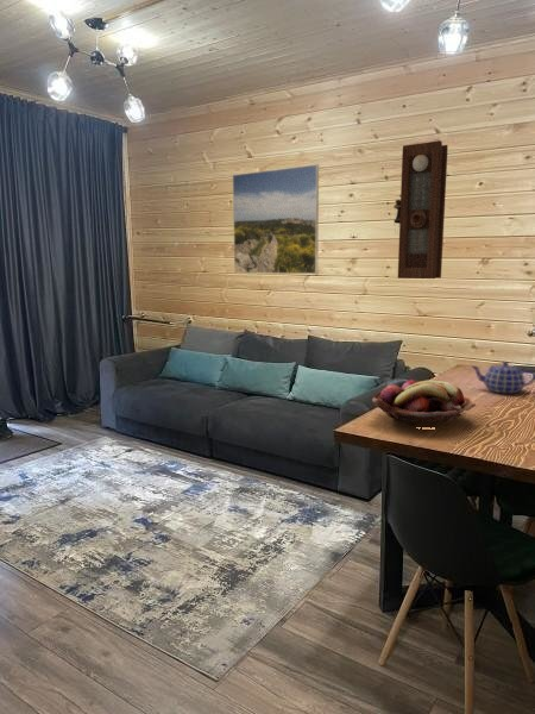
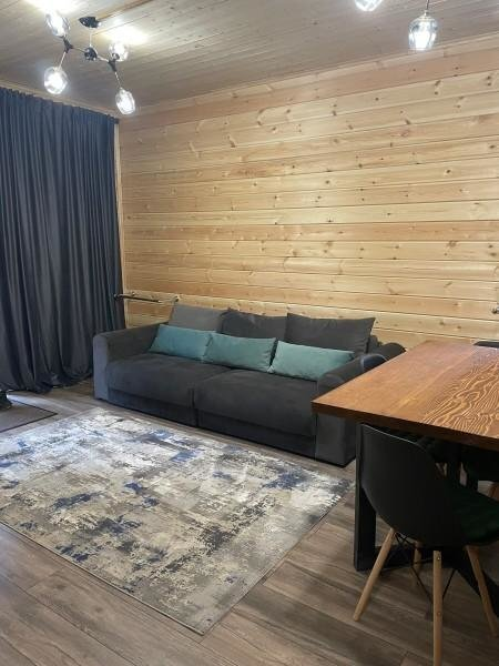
- fruit basket [371,378,477,427]
- teapot [470,361,535,395]
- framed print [232,163,320,275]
- pendulum clock [392,139,448,280]
